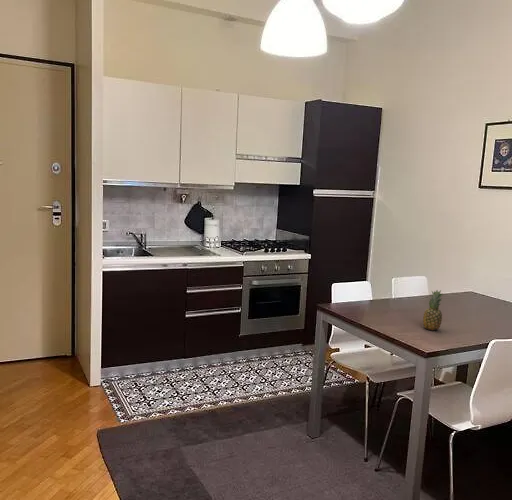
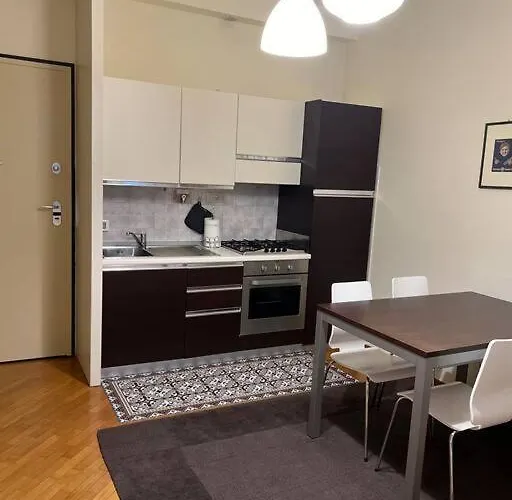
- fruit [422,289,444,332]
